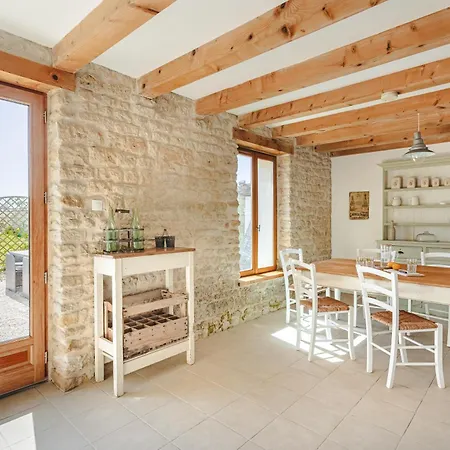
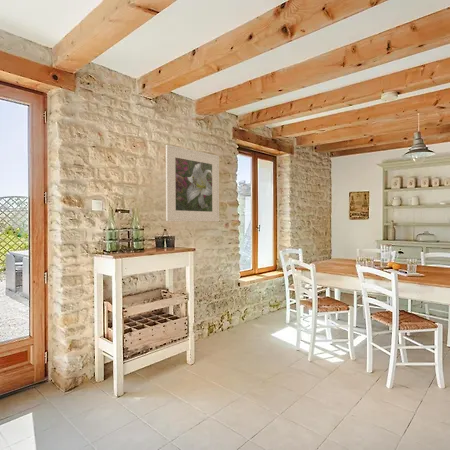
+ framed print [165,144,220,222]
